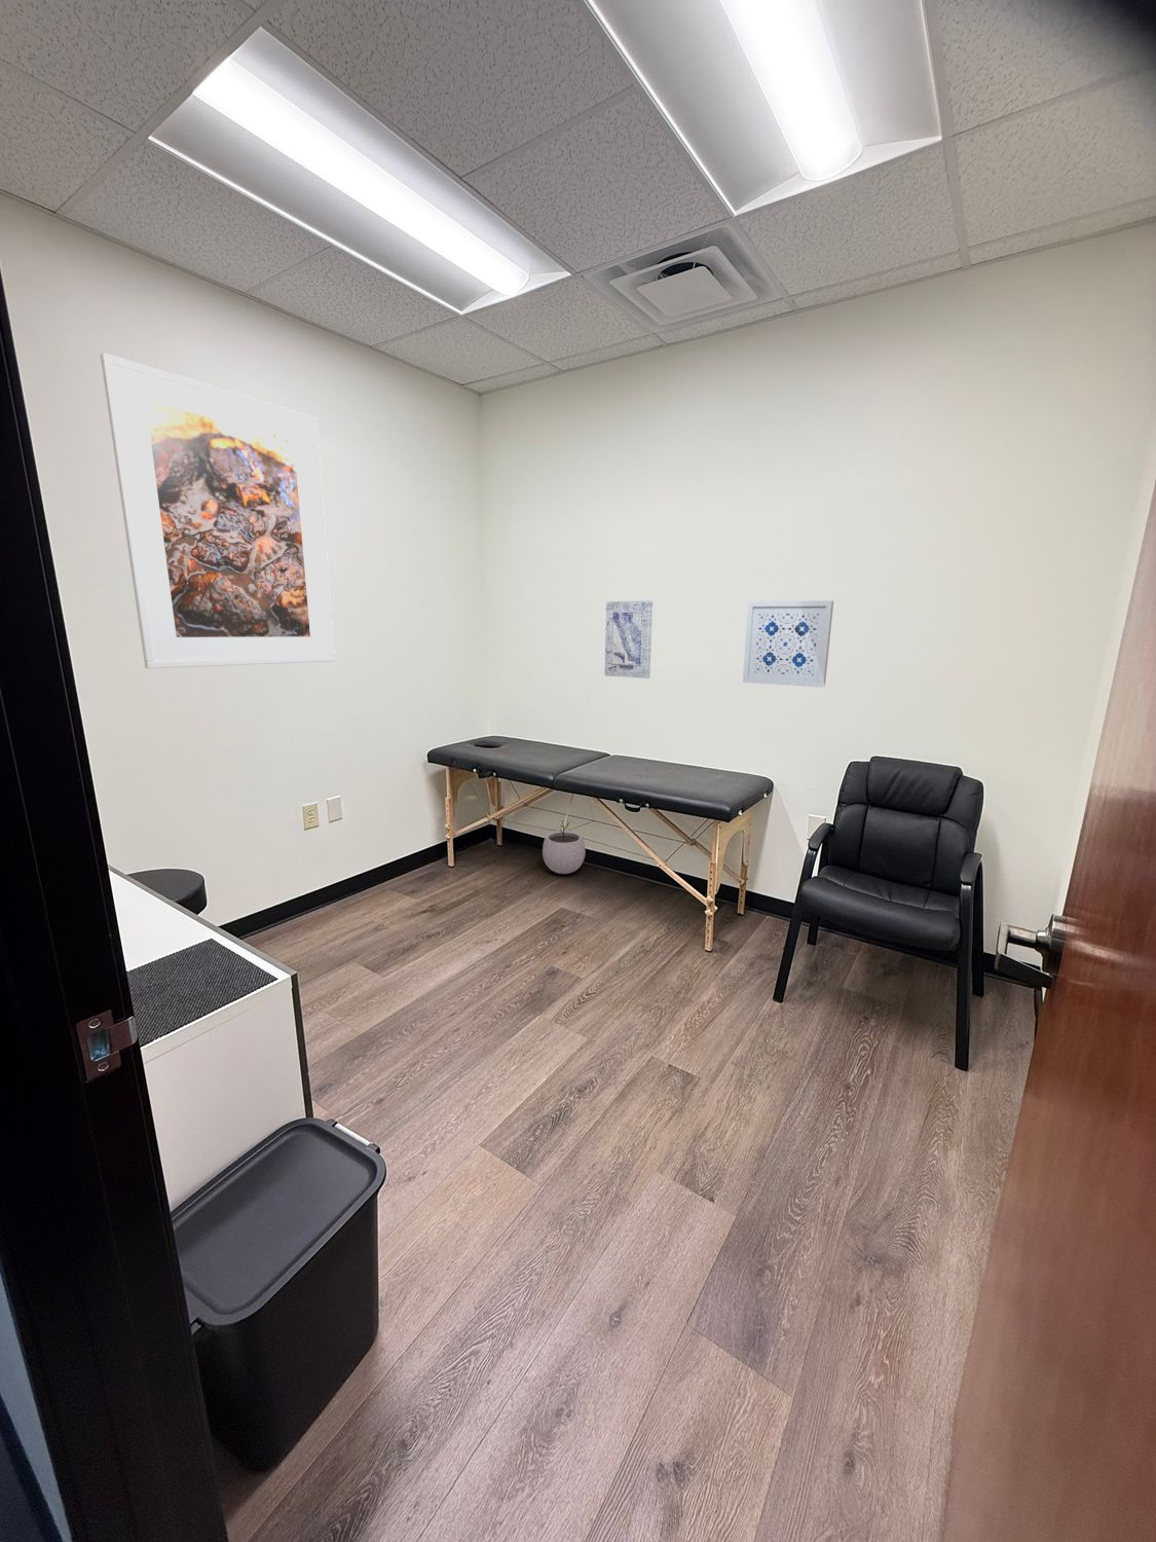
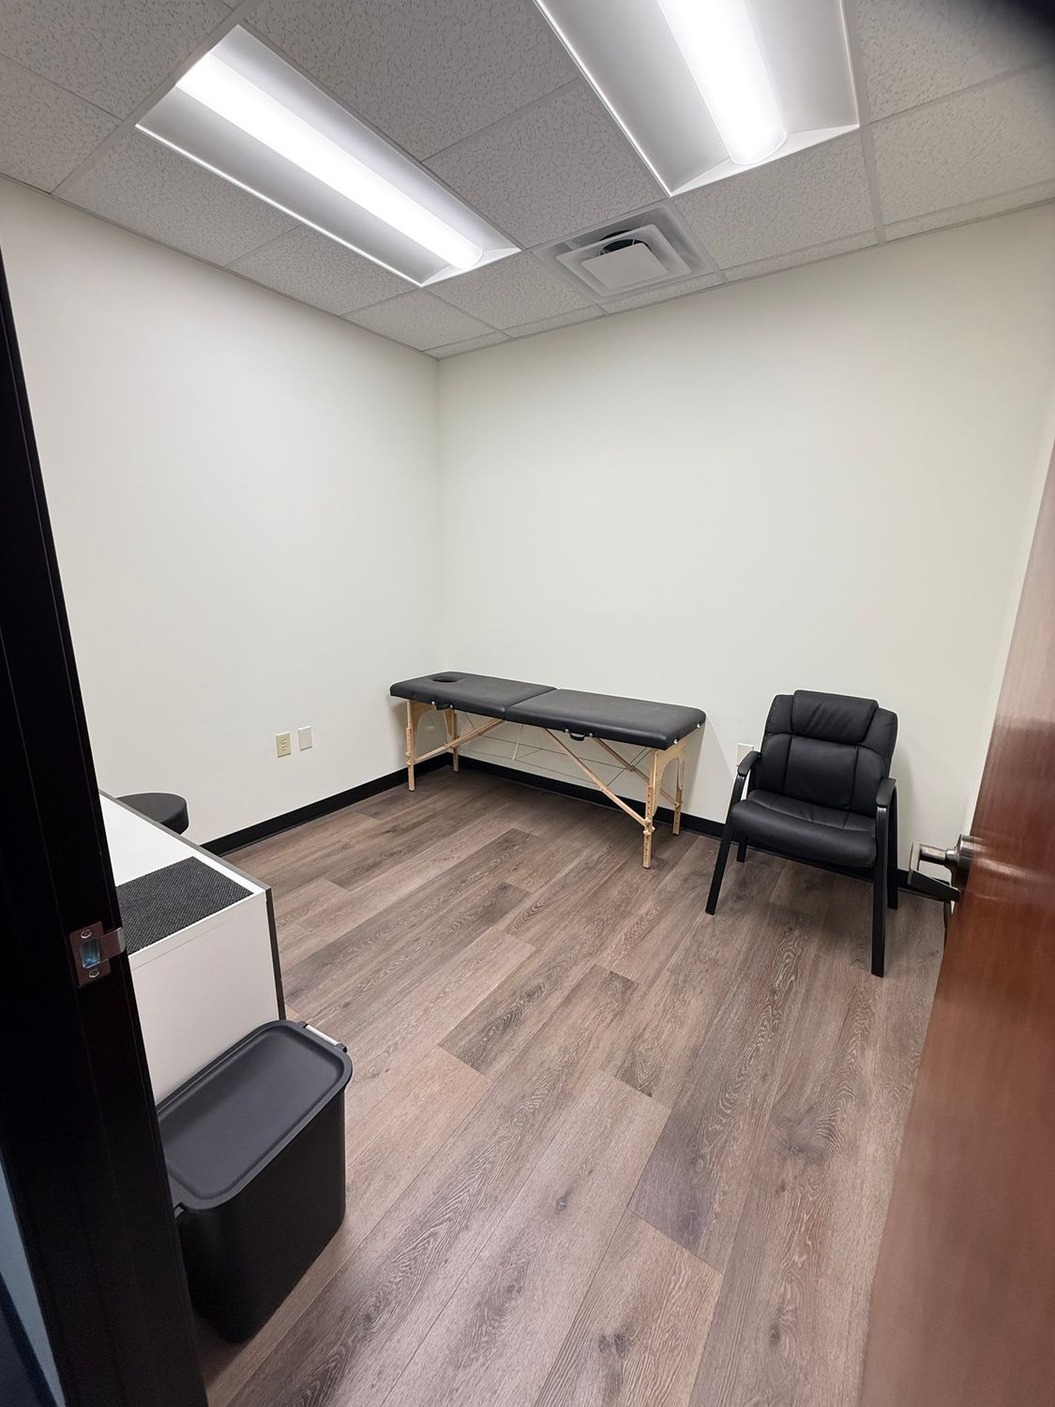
- wall art [605,600,653,680]
- plant pot [542,821,585,875]
- wall art [742,600,834,688]
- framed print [100,352,336,669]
